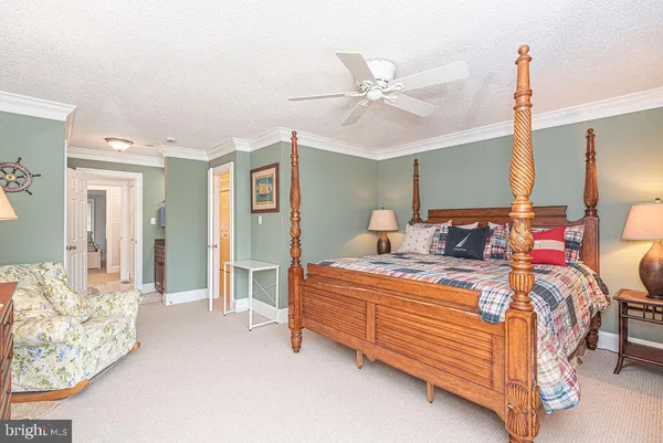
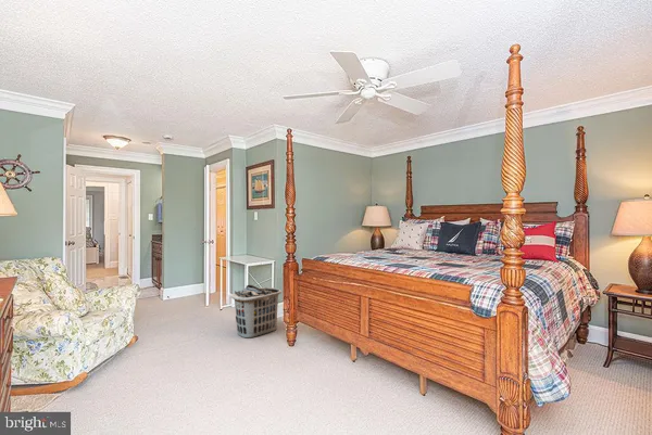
+ clothes hamper [230,284,283,340]
